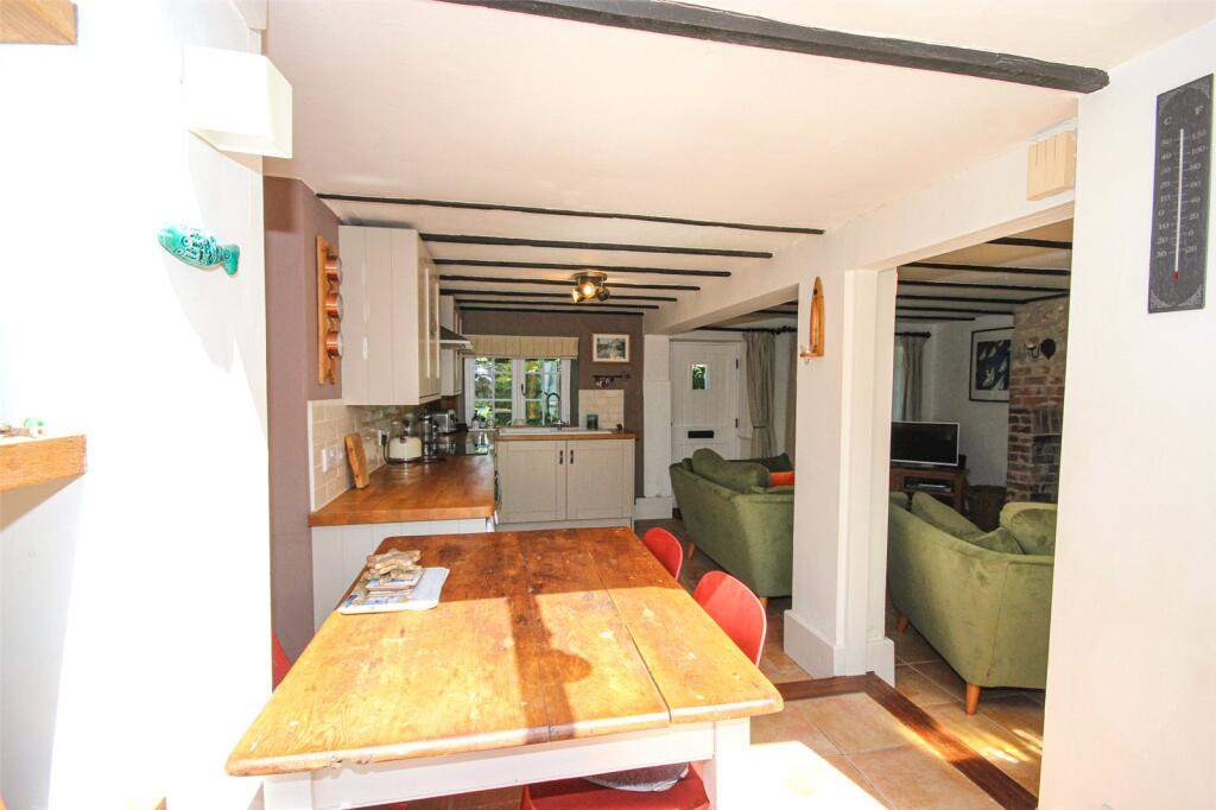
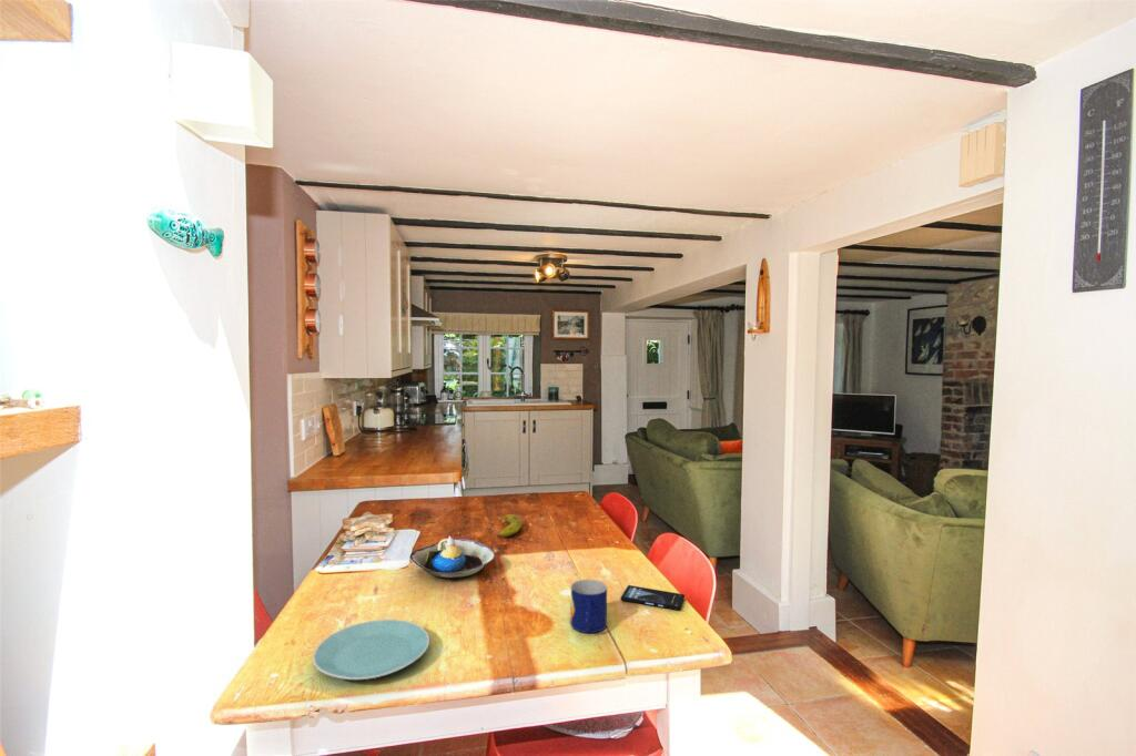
+ mug [569,578,608,634]
+ plate [312,619,430,681]
+ fruit [497,513,524,538]
+ decorative bowl [408,535,496,579]
+ smartphone [620,584,686,611]
